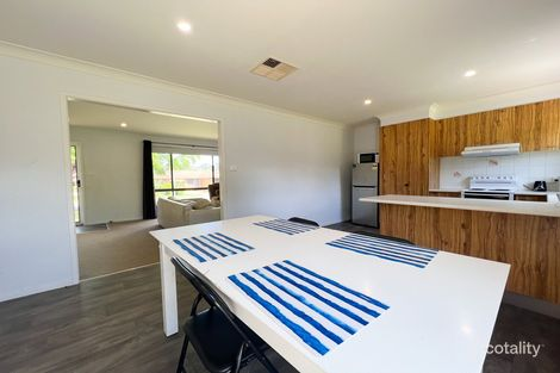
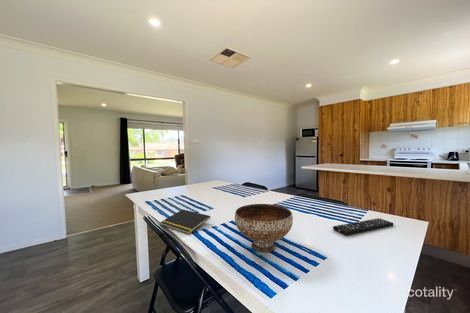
+ remote control [332,217,394,236]
+ notepad [159,208,211,235]
+ bowl [234,203,294,253]
